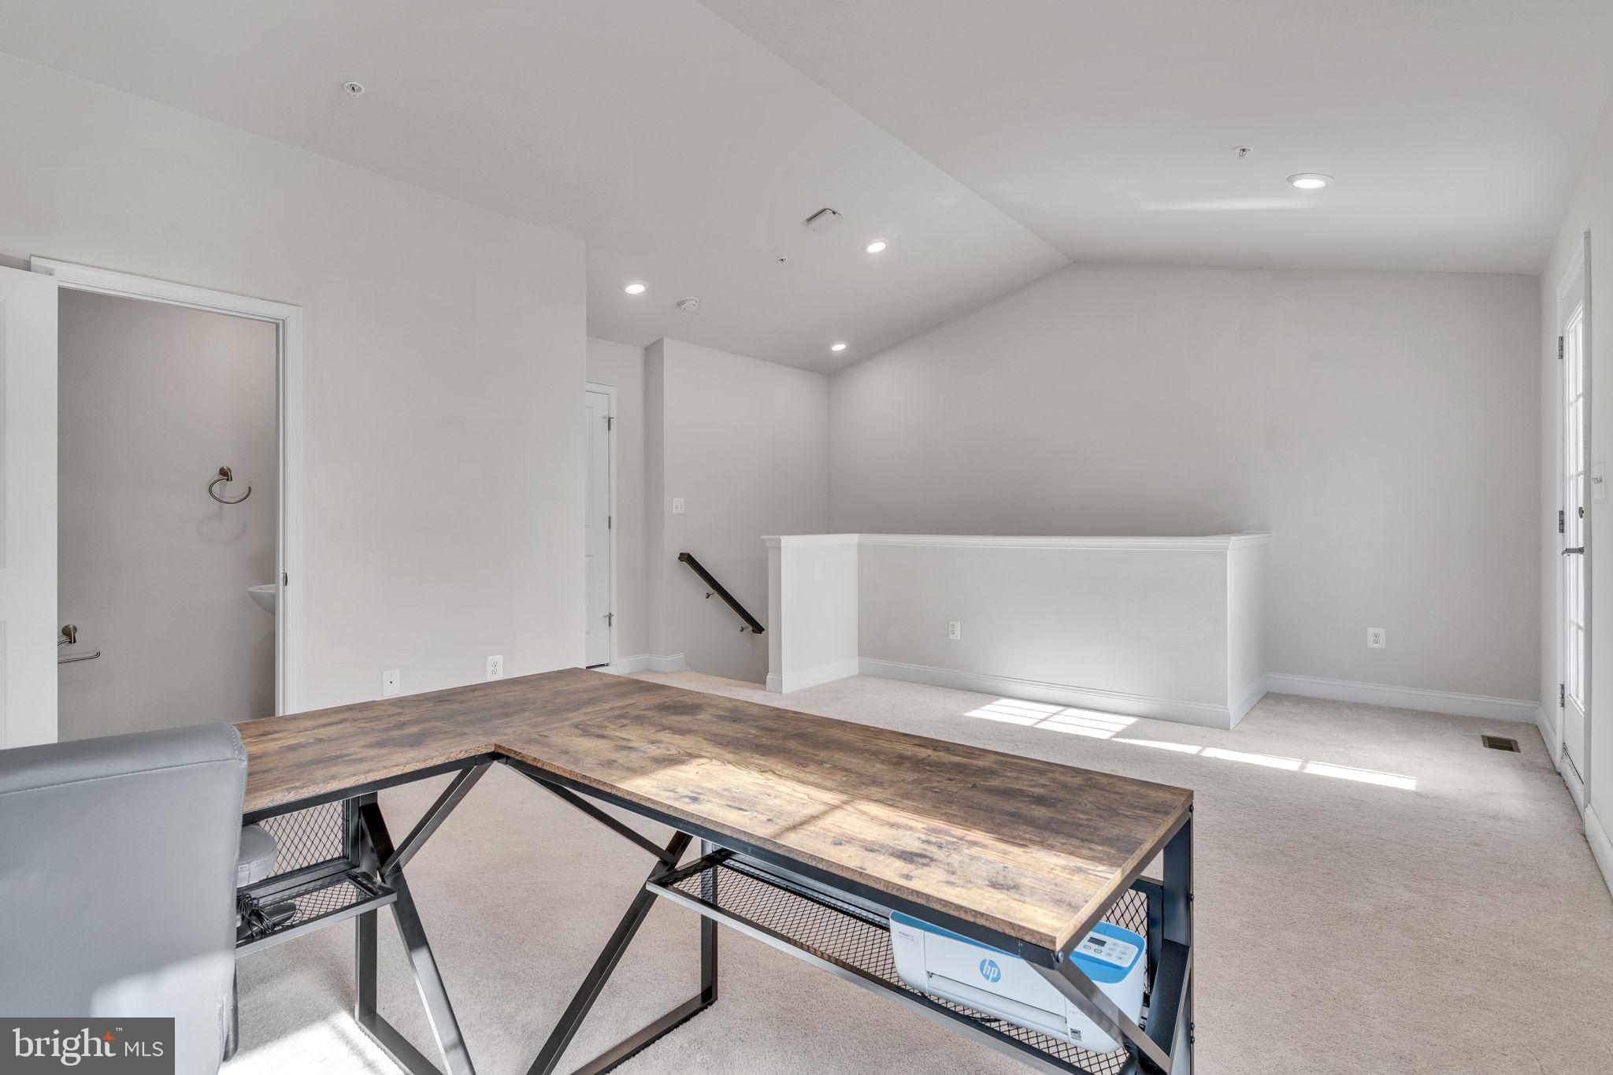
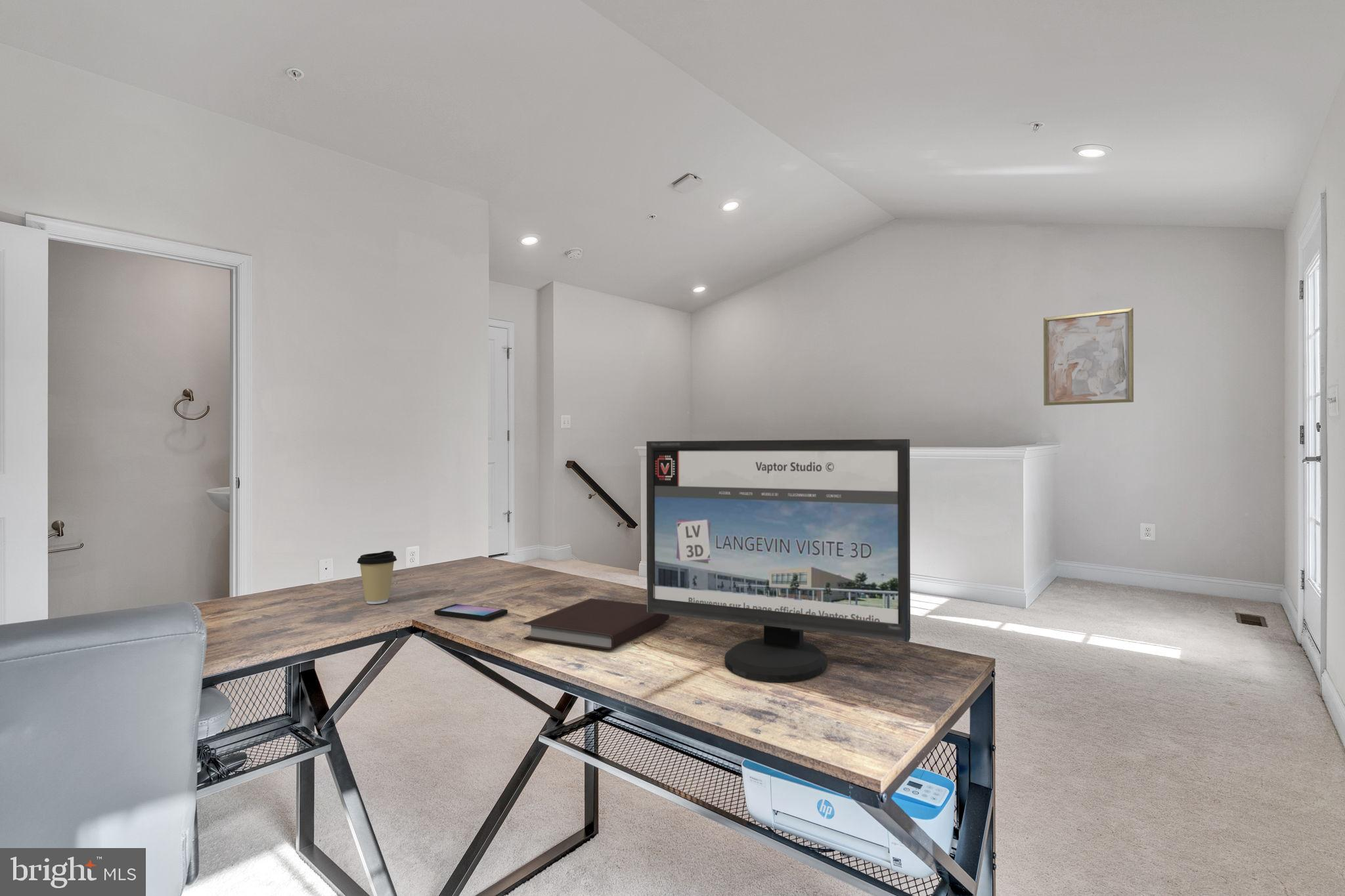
+ notebook [523,598,670,651]
+ wall art [1043,307,1134,406]
+ coffee cup [357,550,397,605]
+ computer monitor [646,438,911,682]
+ smartphone [434,603,508,621]
